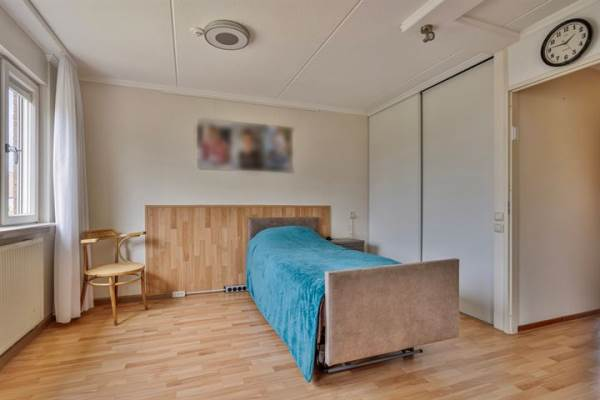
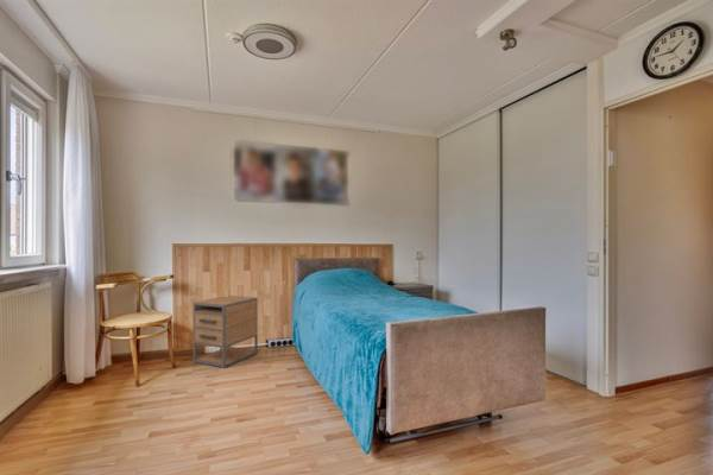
+ nightstand [193,294,259,369]
